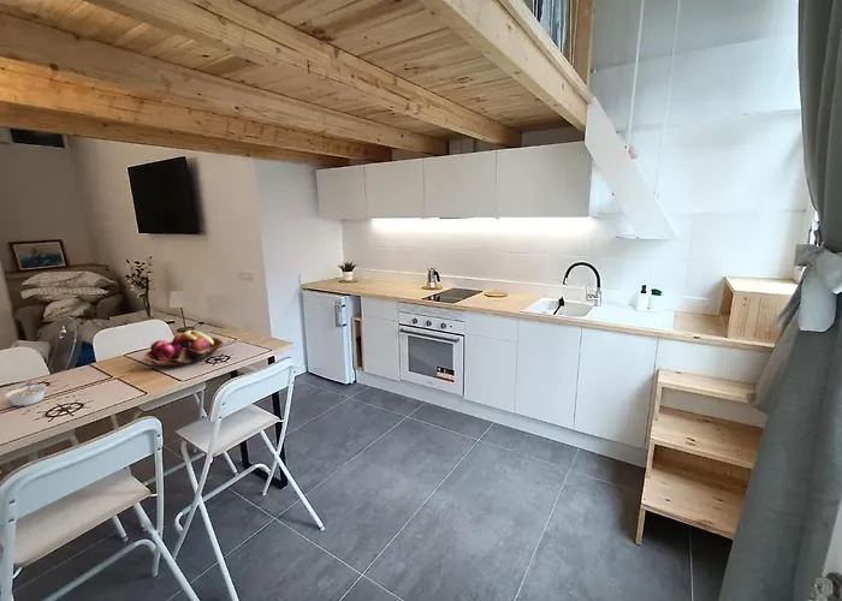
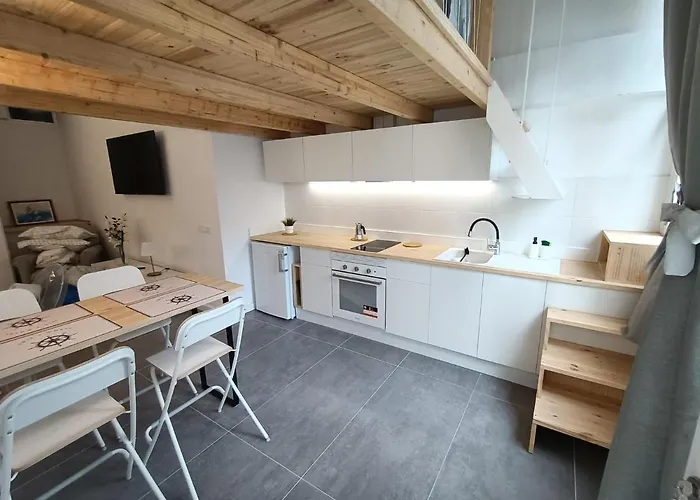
- fruit basket [143,329,225,369]
- legume [4,380,48,407]
